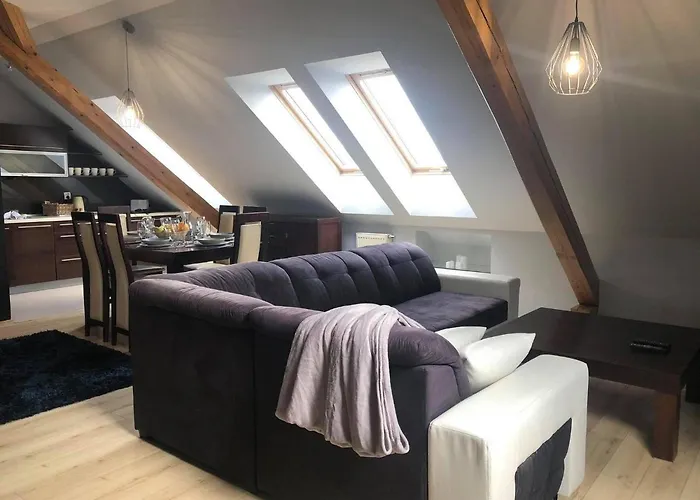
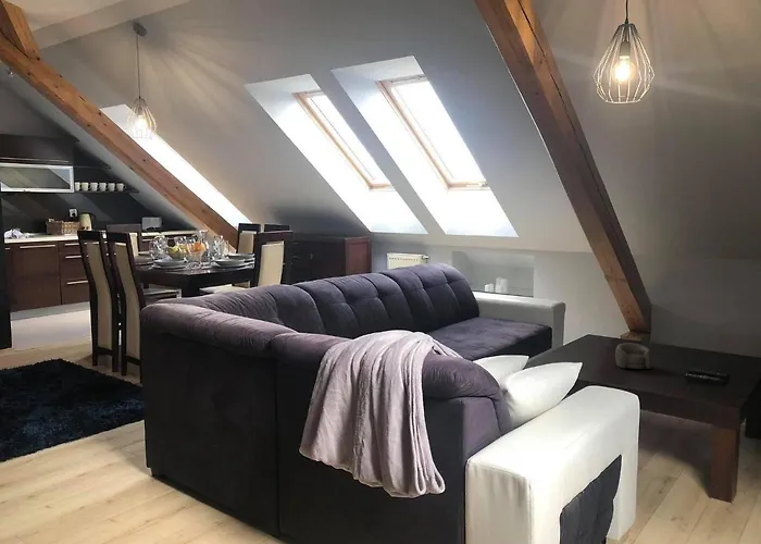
+ decorative bowl [614,342,653,370]
